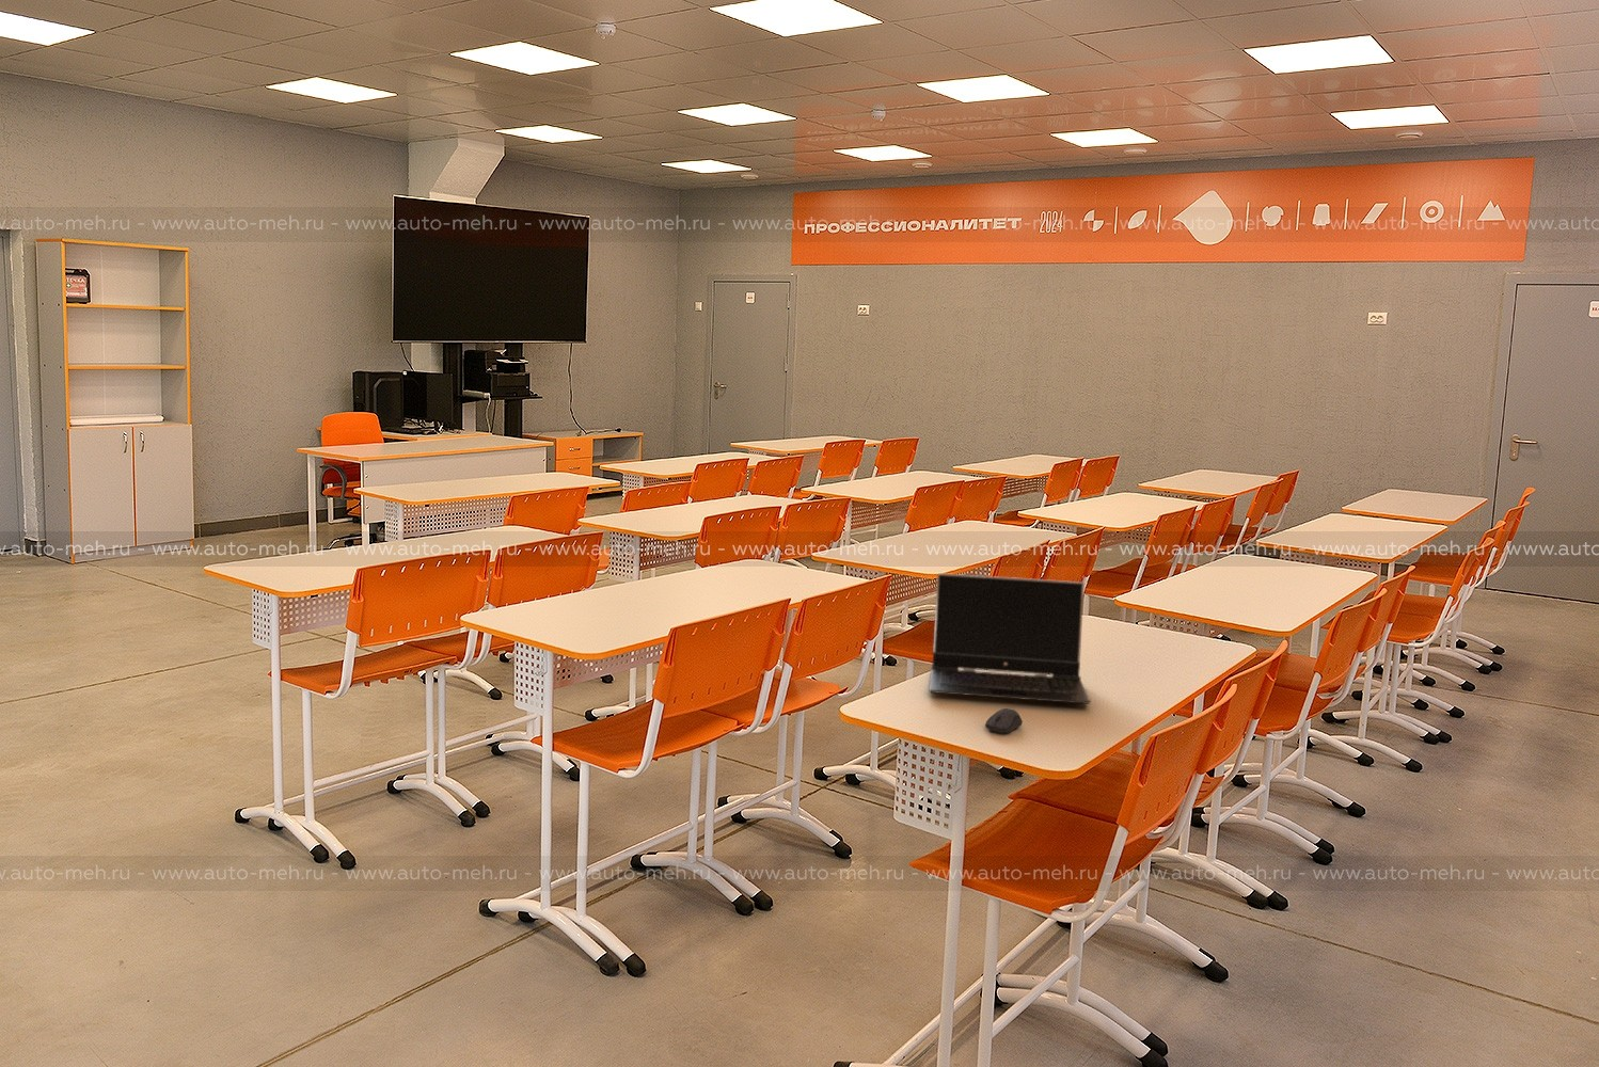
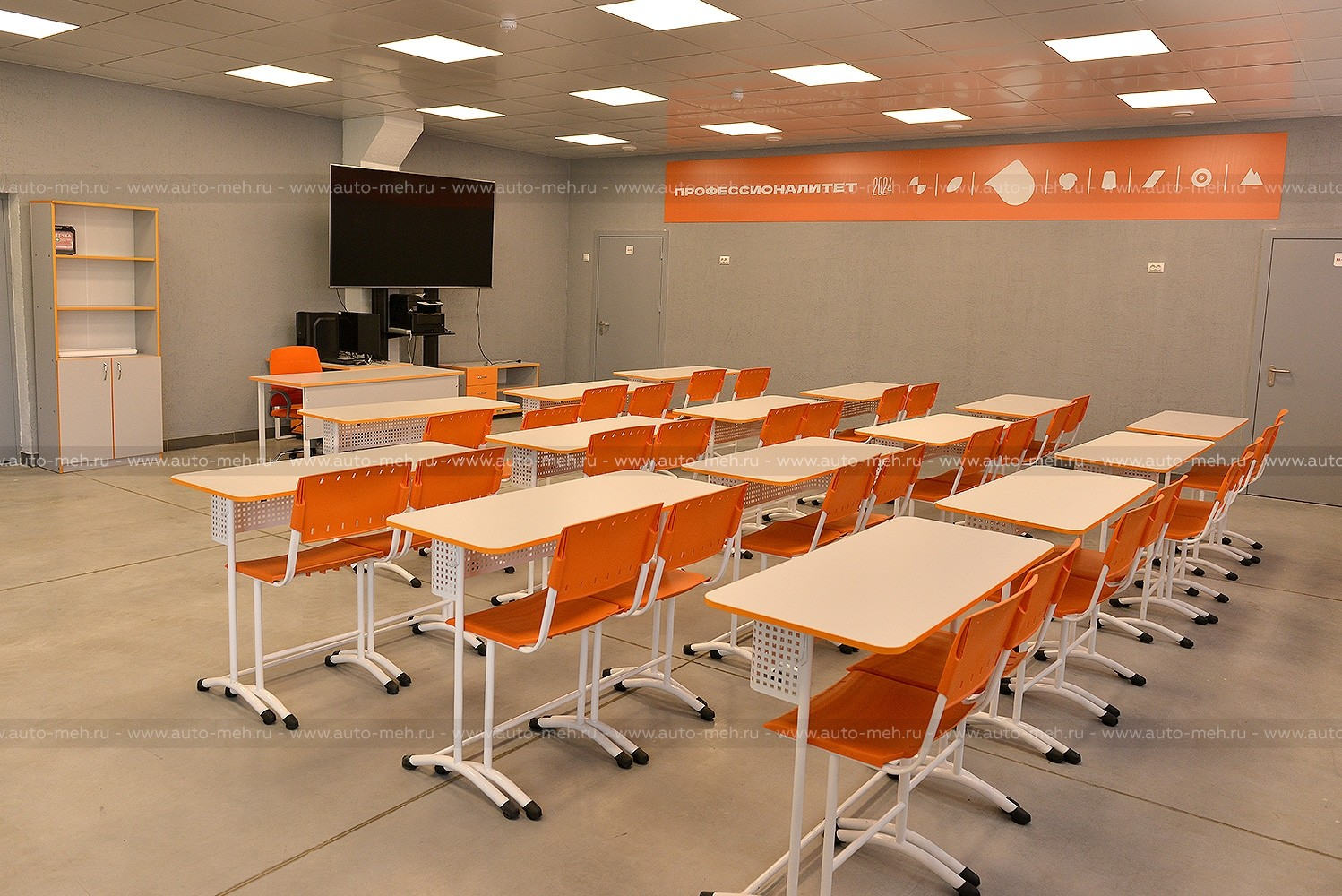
- computer mouse [984,707,1024,734]
- laptop computer [928,572,1091,705]
